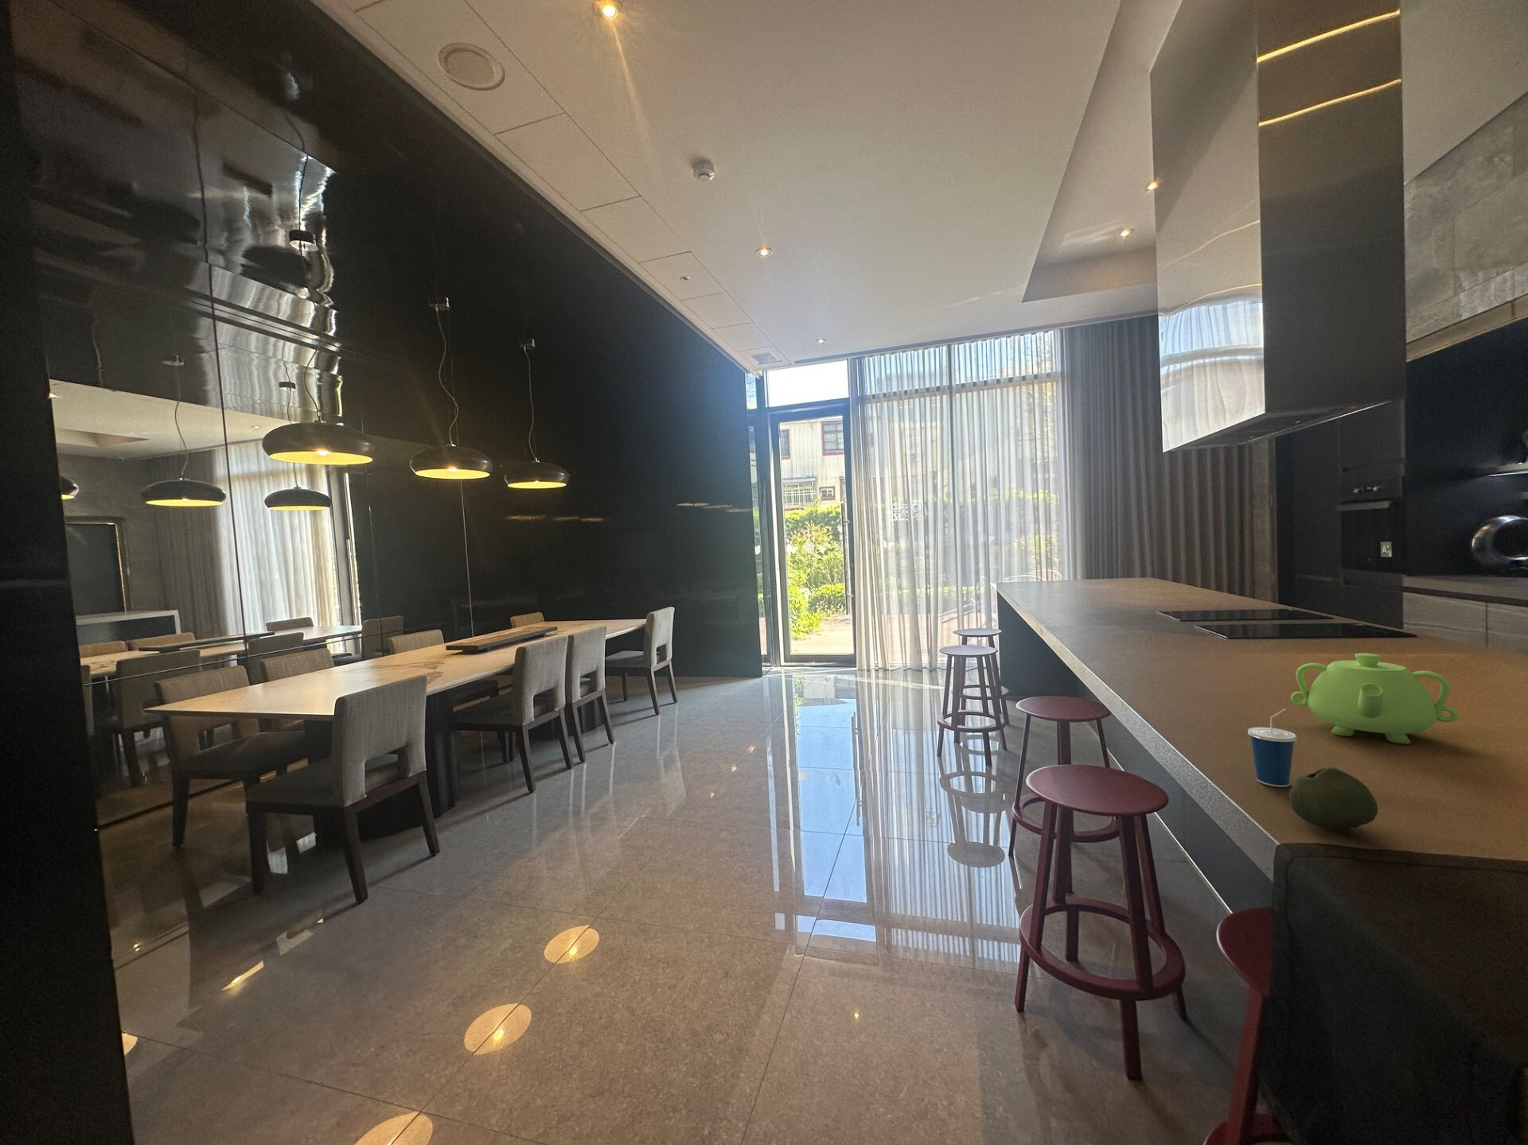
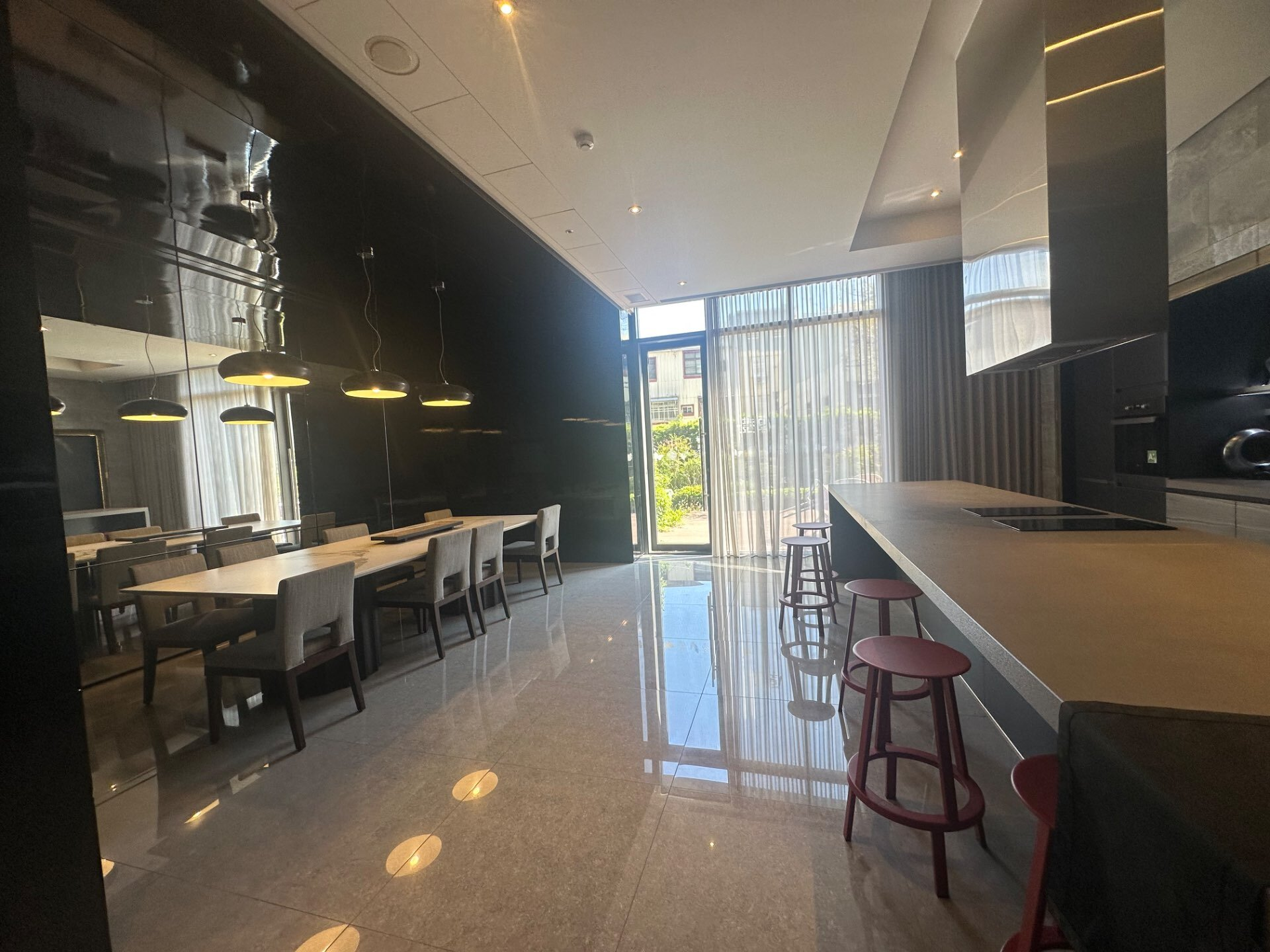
- teapot [1290,652,1458,744]
- cup [1248,707,1297,788]
- fruit [1289,766,1379,836]
